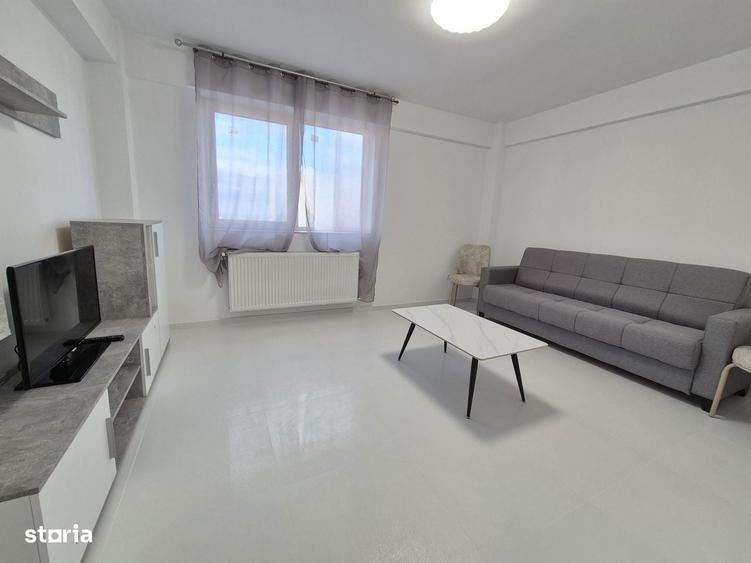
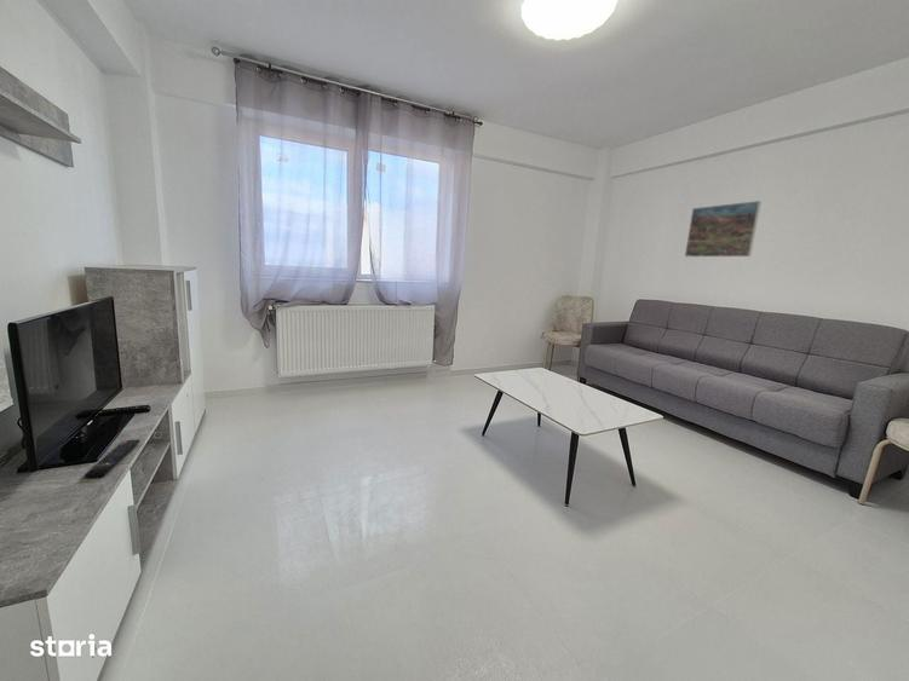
+ remote control [84,438,142,479]
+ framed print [684,200,763,258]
